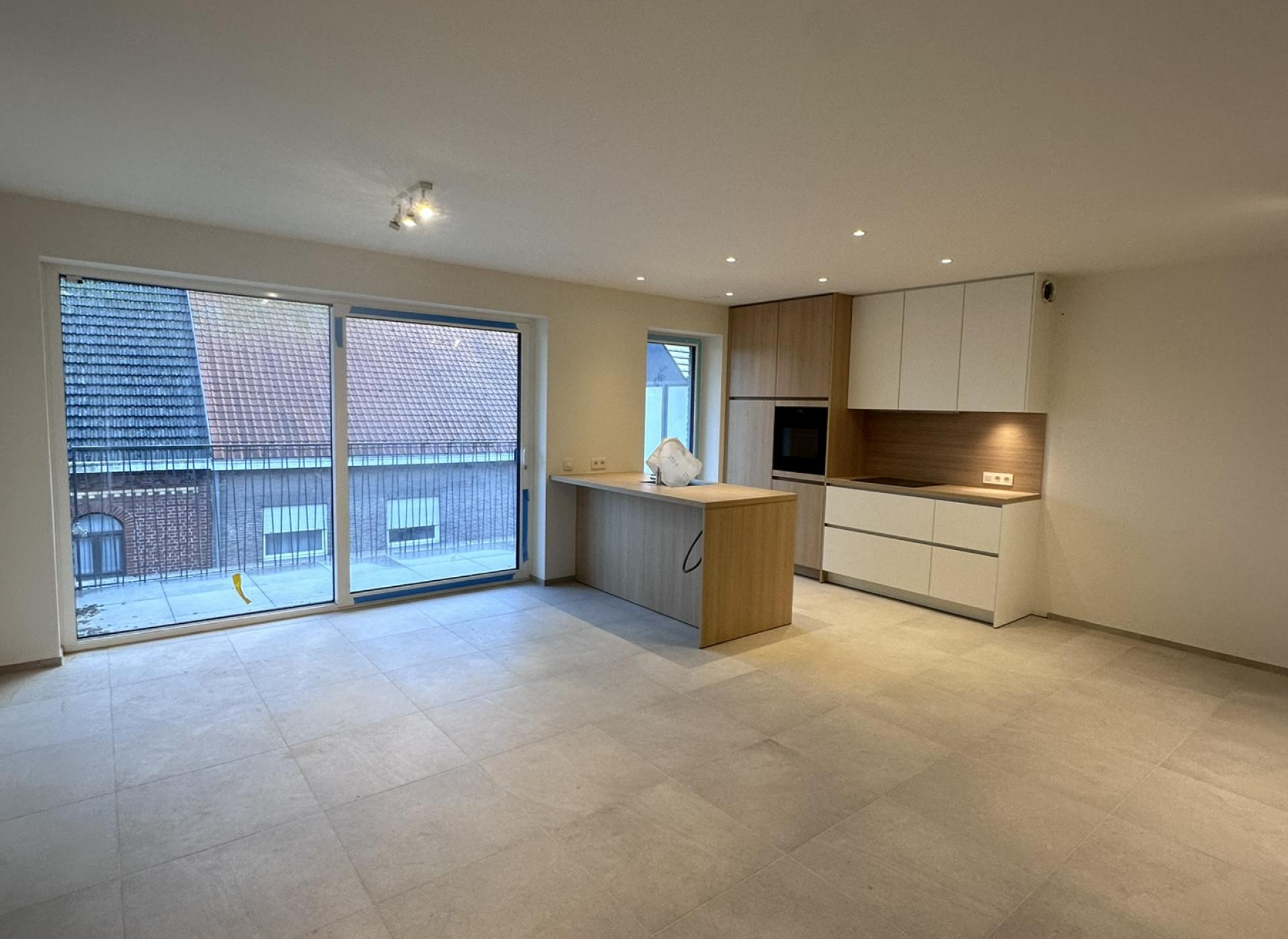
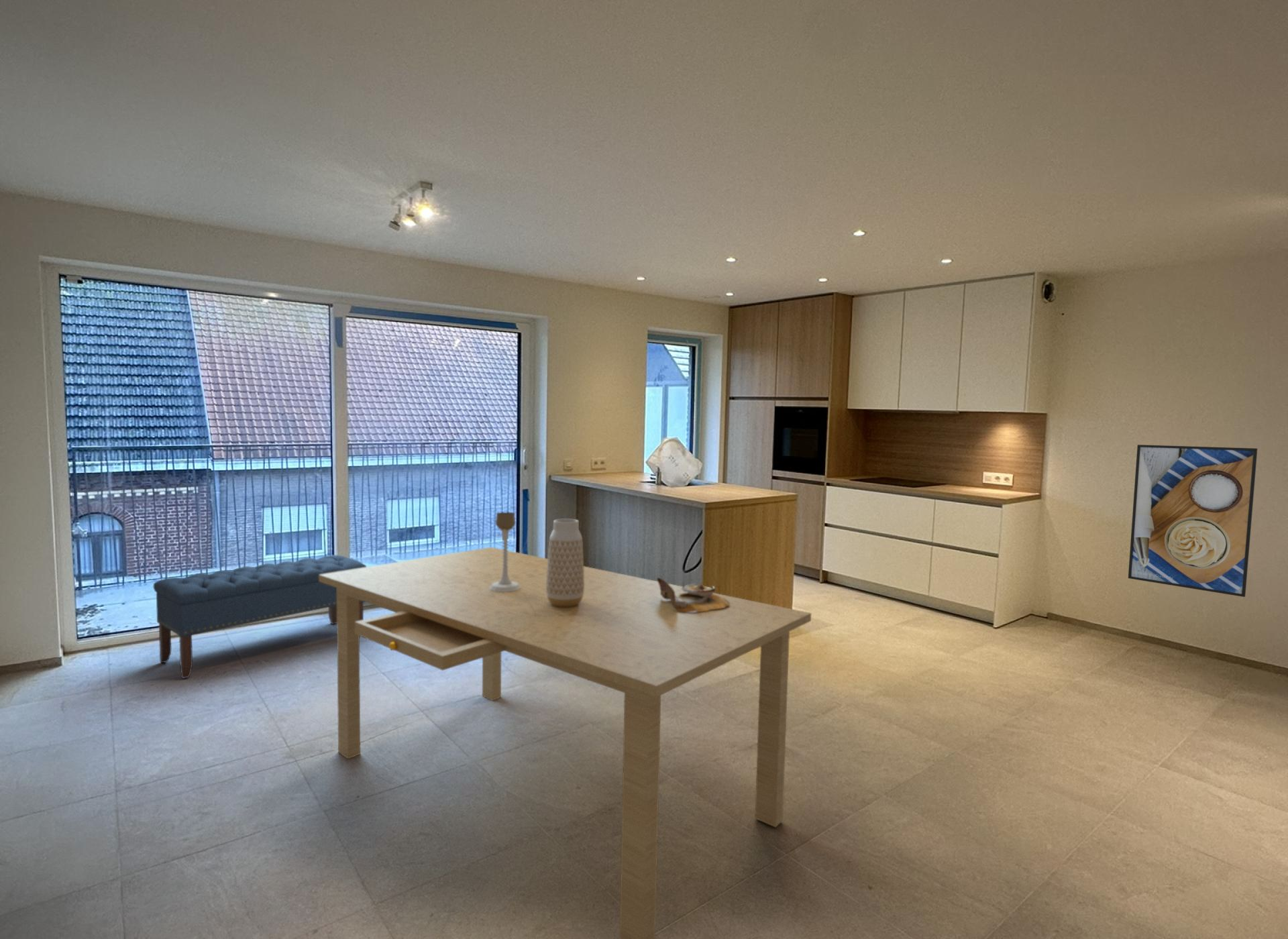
+ candle holder [489,511,521,592]
+ dining table [319,547,812,939]
+ bench [153,554,367,679]
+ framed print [1128,444,1258,598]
+ vase [546,518,584,607]
+ soup bowl [657,577,730,612]
